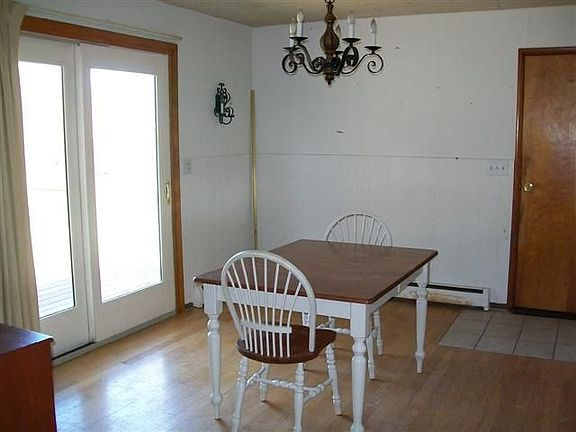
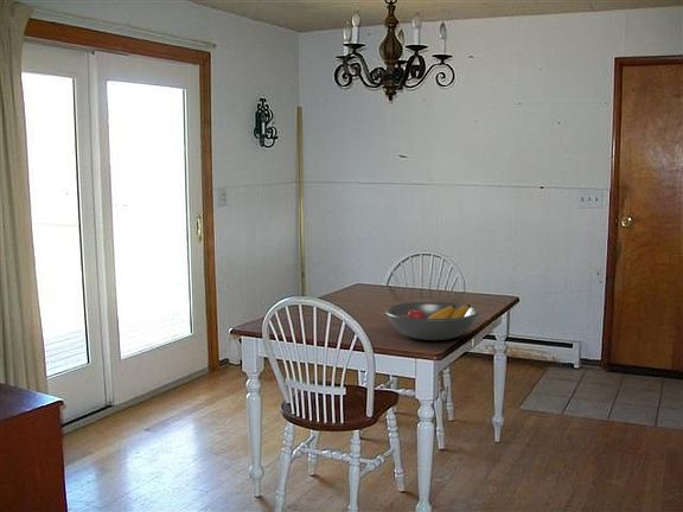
+ fruit bowl [384,301,481,341]
